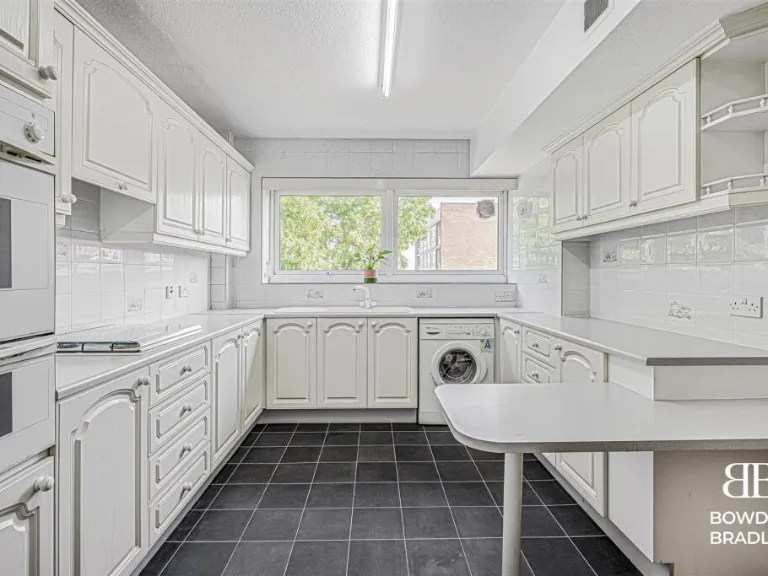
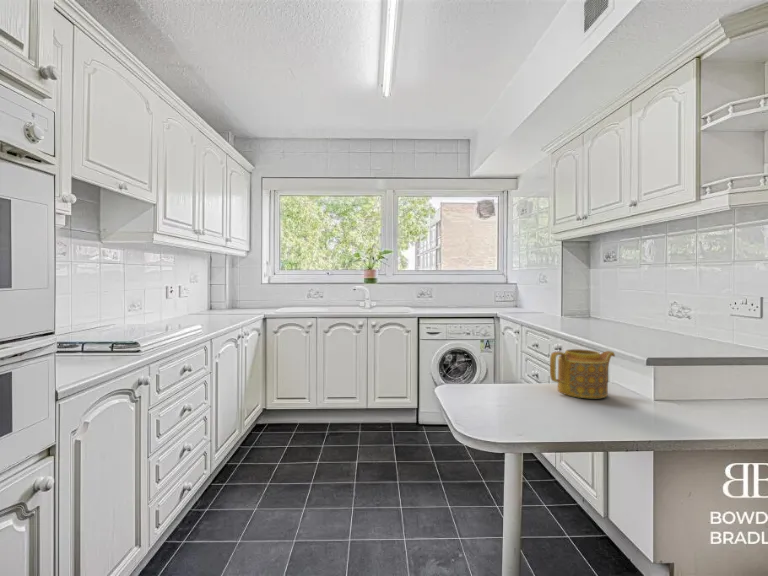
+ teapot [549,348,616,399]
